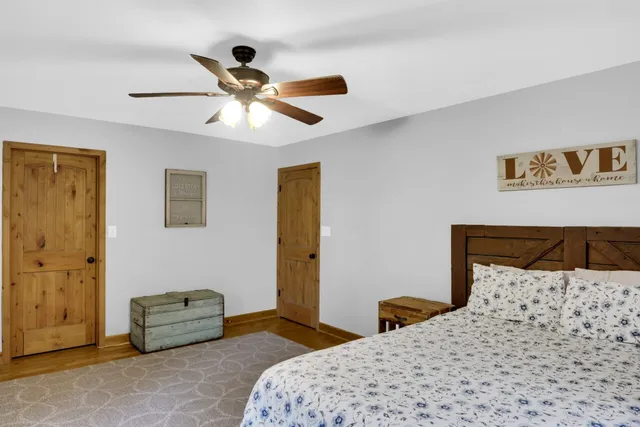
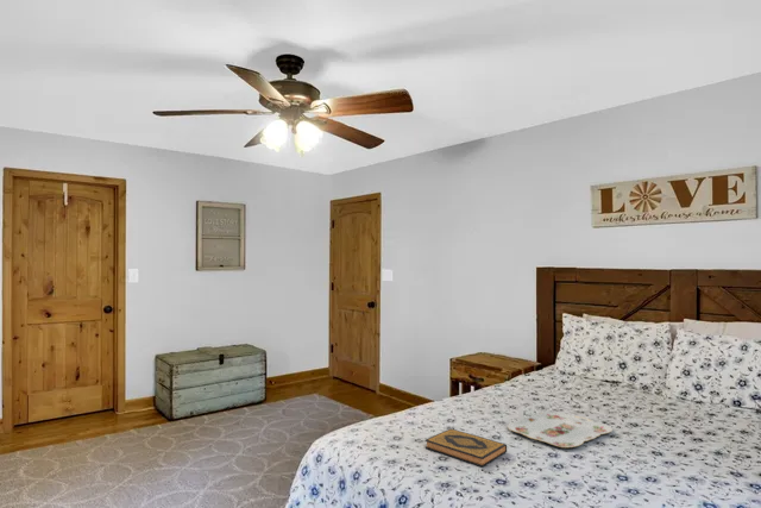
+ serving tray [507,410,614,449]
+ hardback book [423,427,508,469]
